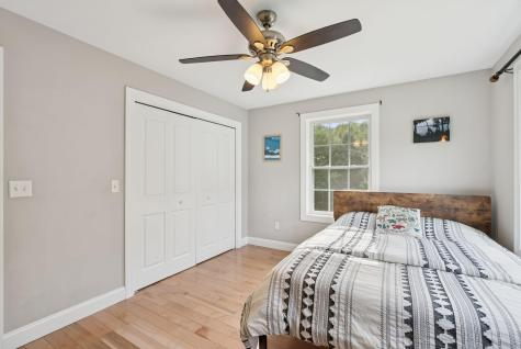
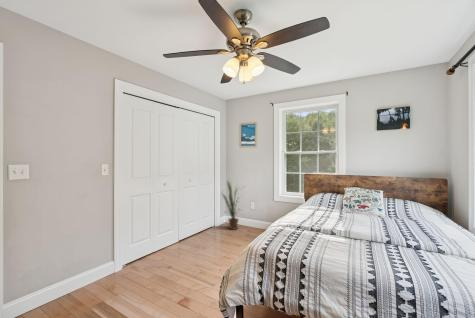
+ house plant [220,179,247,231]
